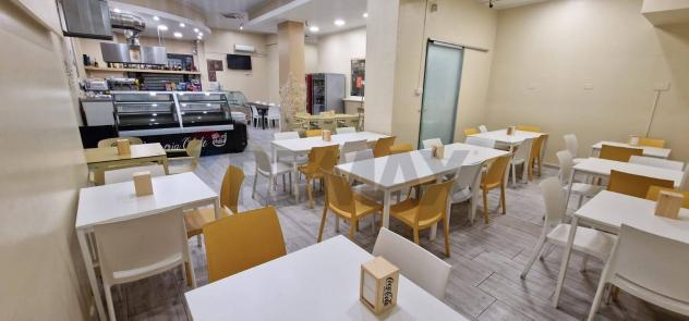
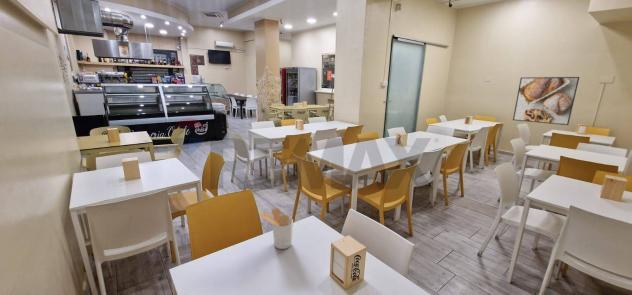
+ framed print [512,76,581,126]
+ utensil holder [261,207,294,250]
